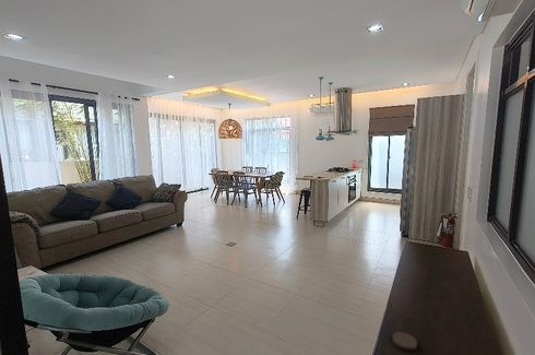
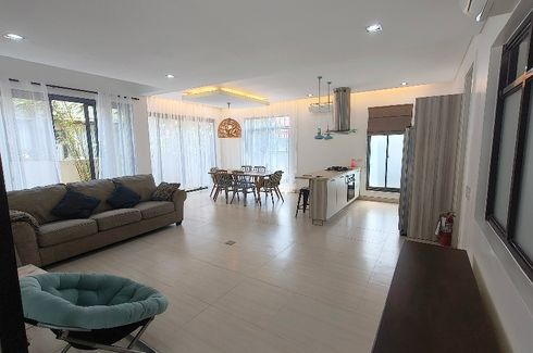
- coaster [391,331,418,352]
